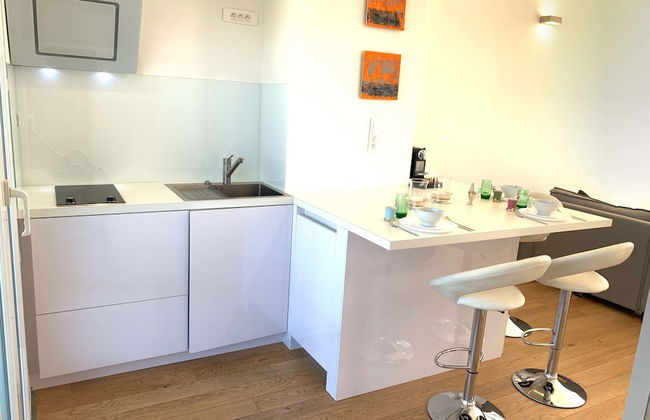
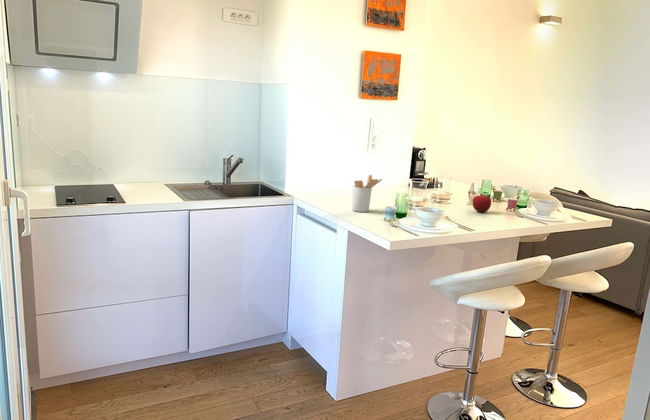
+ utensil holder [351,174,383,213]
+ fruit [471,192,492,213]
